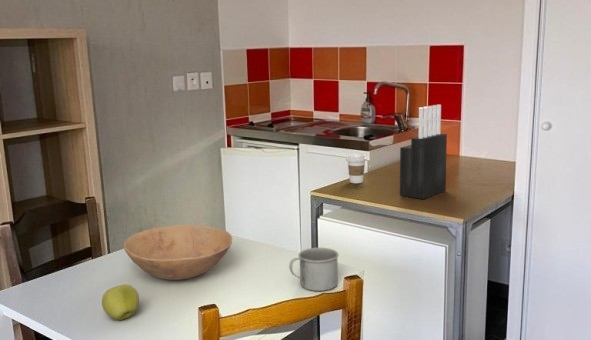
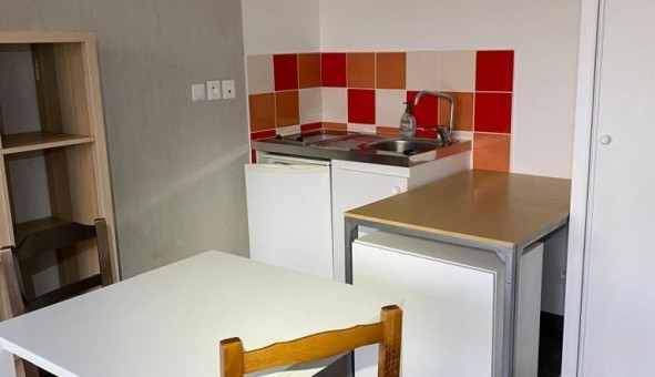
- knife block [399,104,448,200]
- bowl [123,224,233,281]
- mug [288,247,340,292]
- apple [101,283,140,321]
- coffee cup [345,153,367,184]
